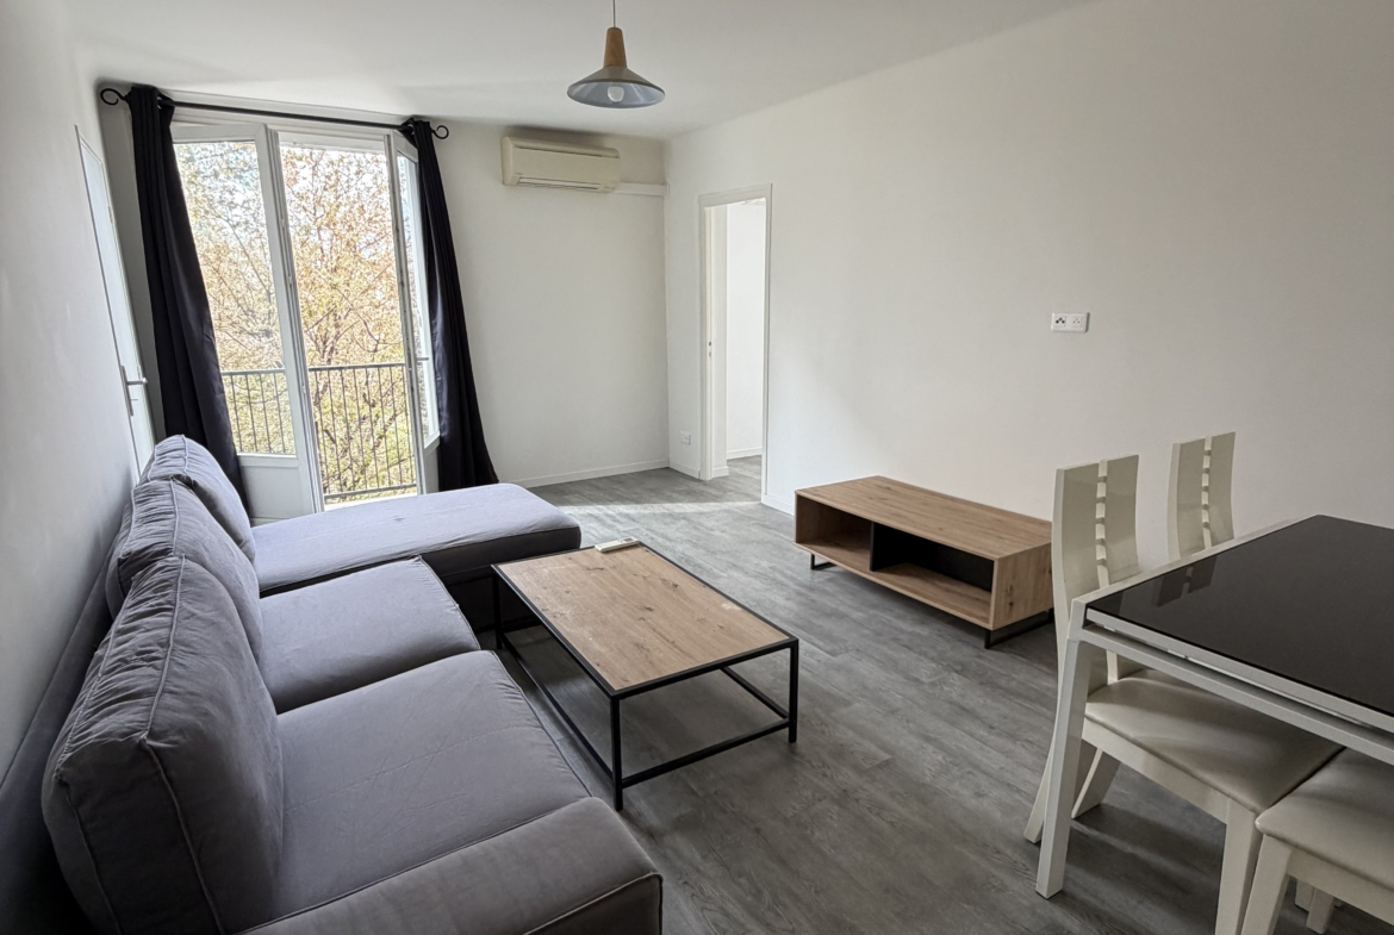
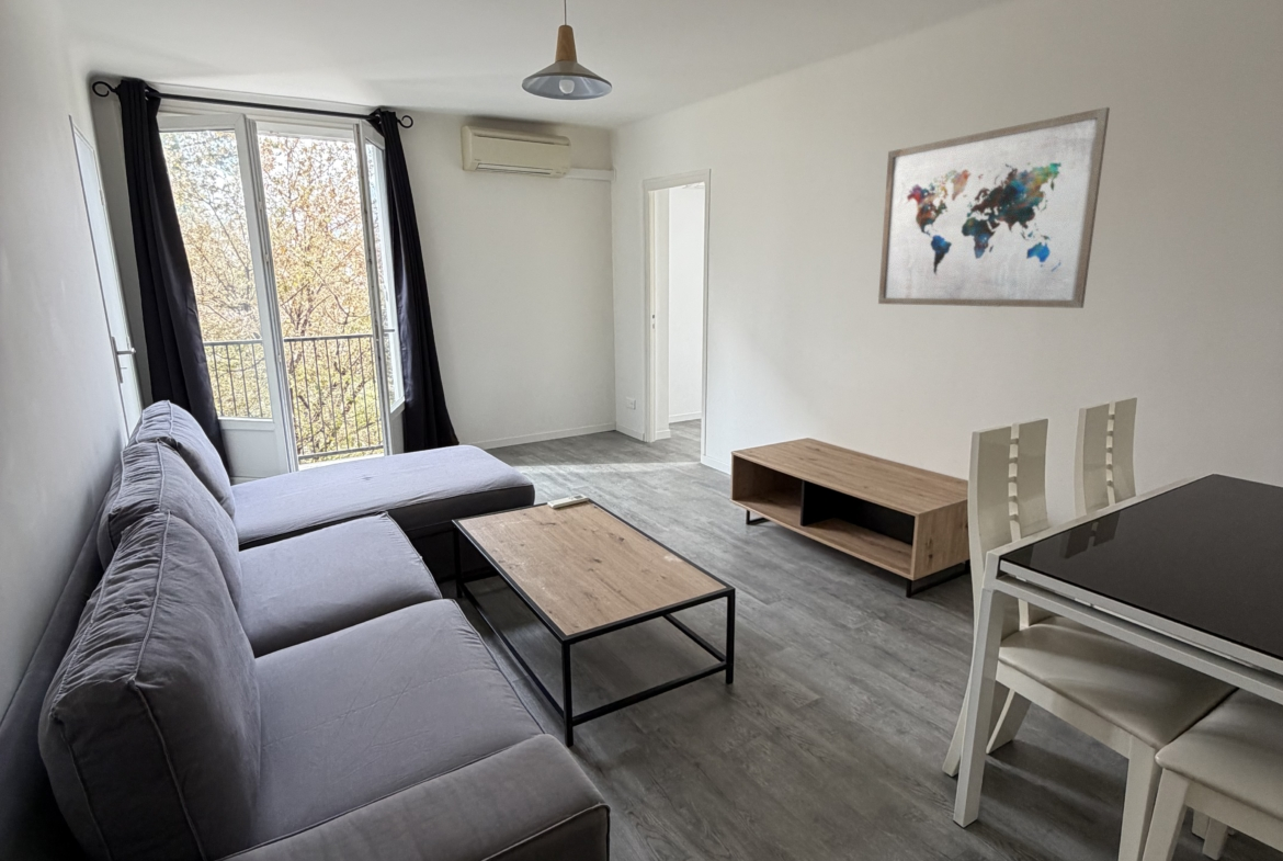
+ wall art [877,106,1111,309]
